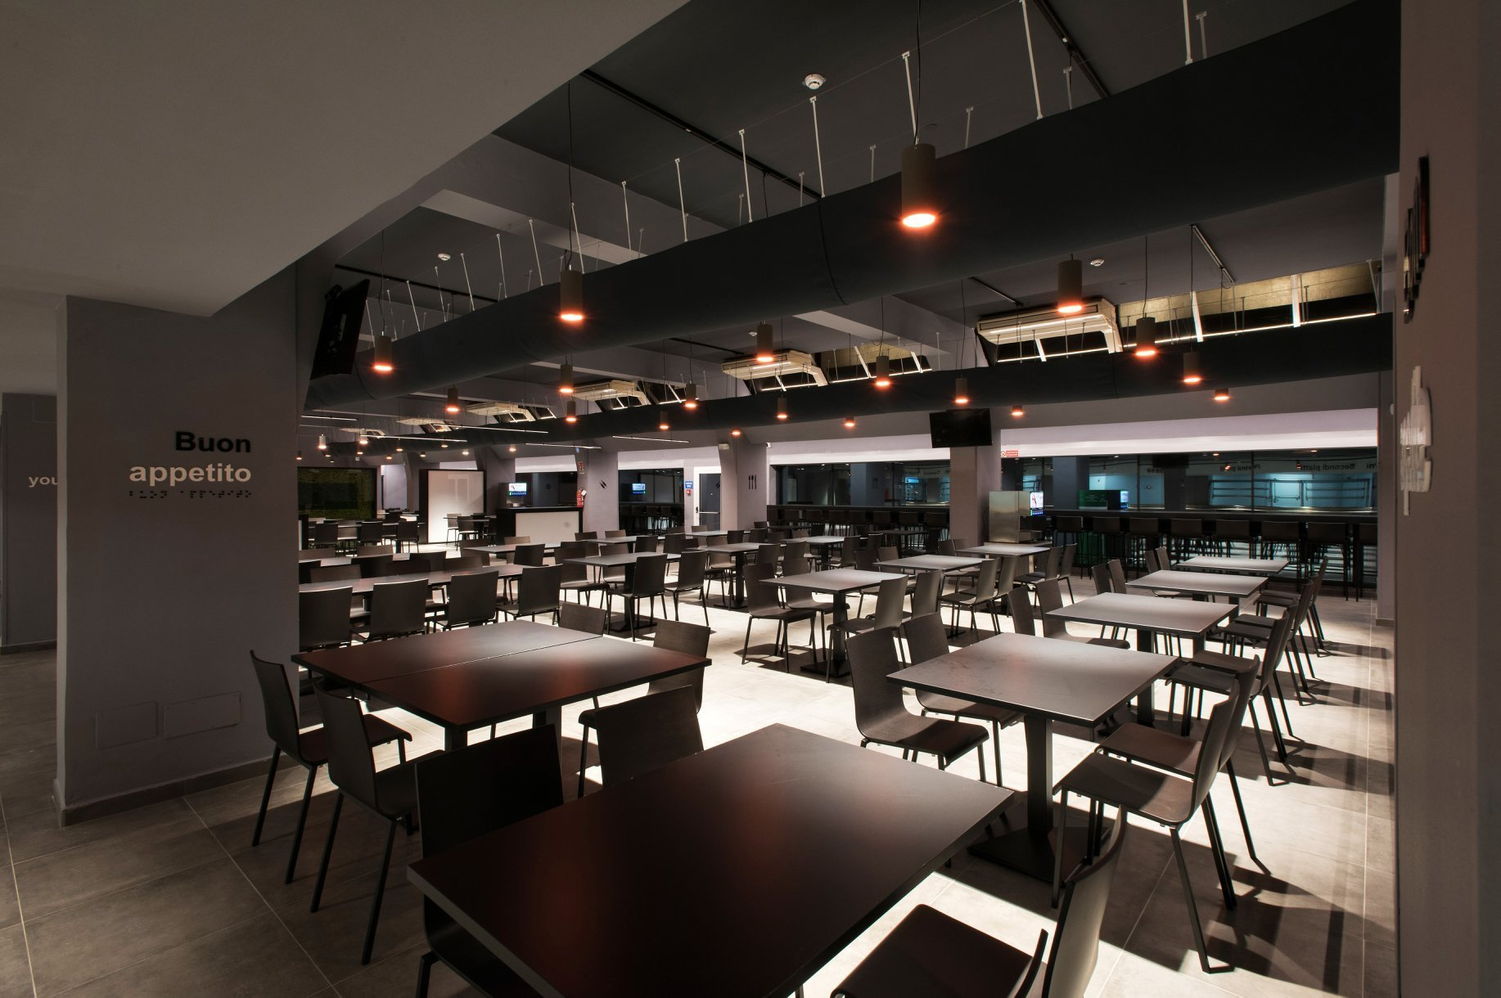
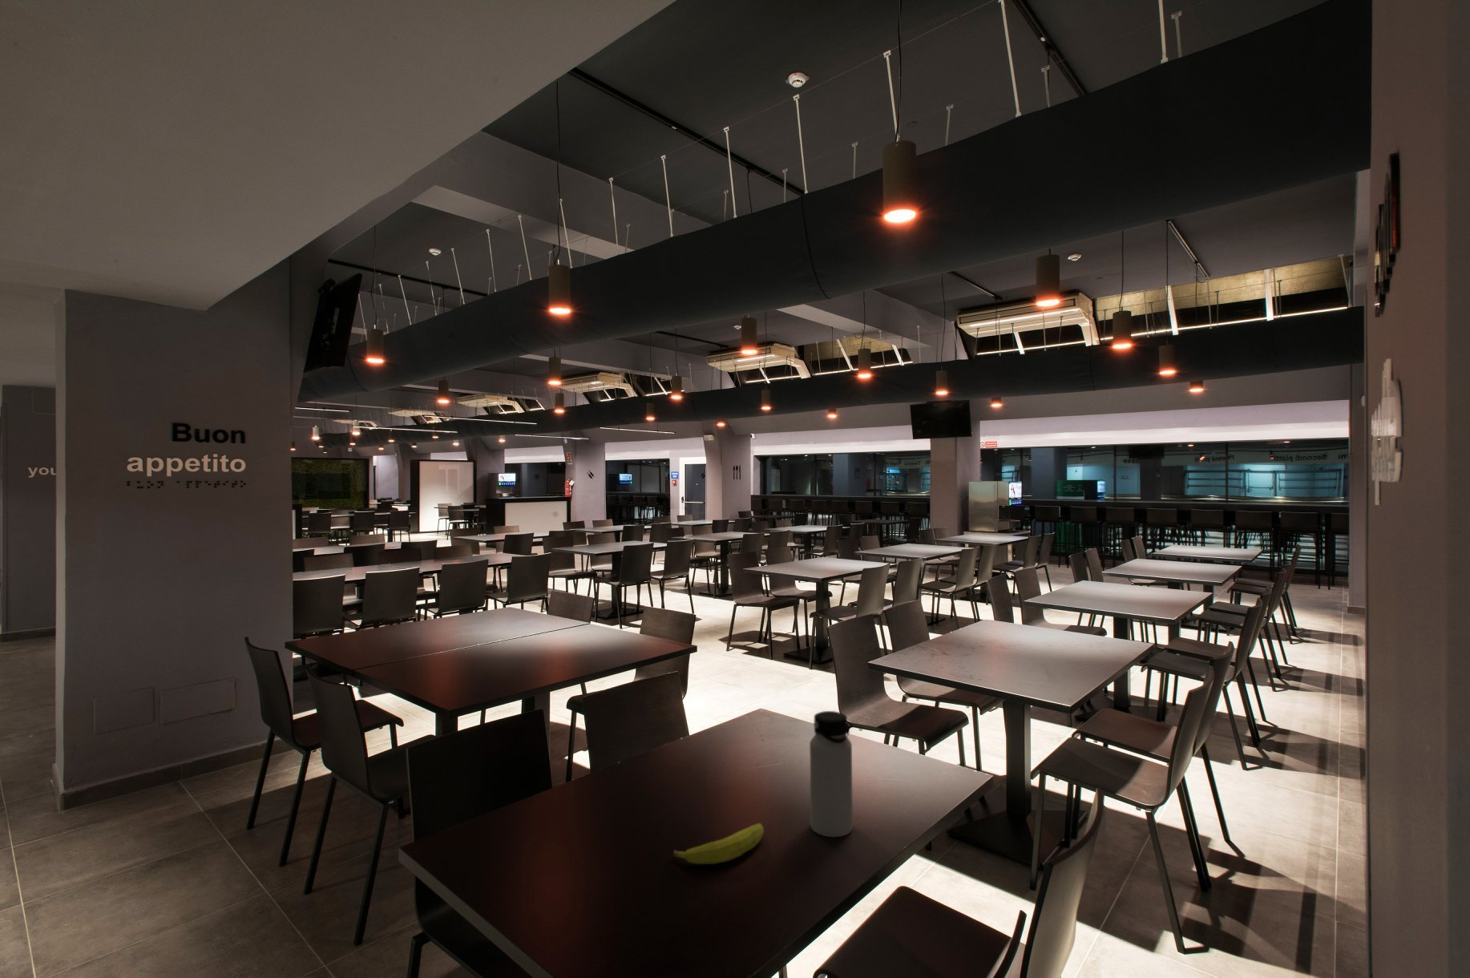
+ water bottle [809,711,853,837]
+ fruit [673,823,765,864]
